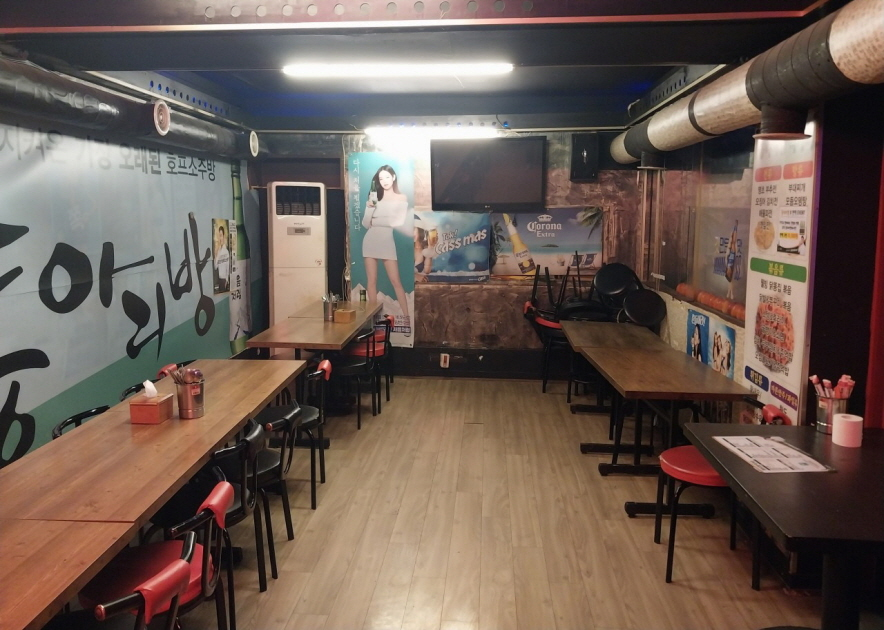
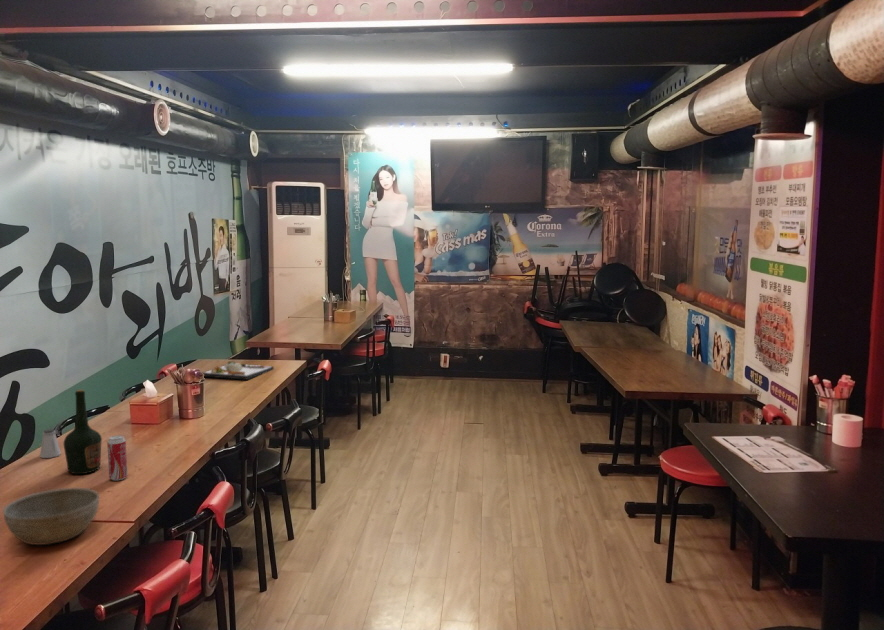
+ saltshaker [39,428,62,459]
+ bottle [63,389,103,475]
+ dinner plate [202,360,275,381]
+ bowl [2,487,100,546]
+ beverage can [106,434,128,482]
